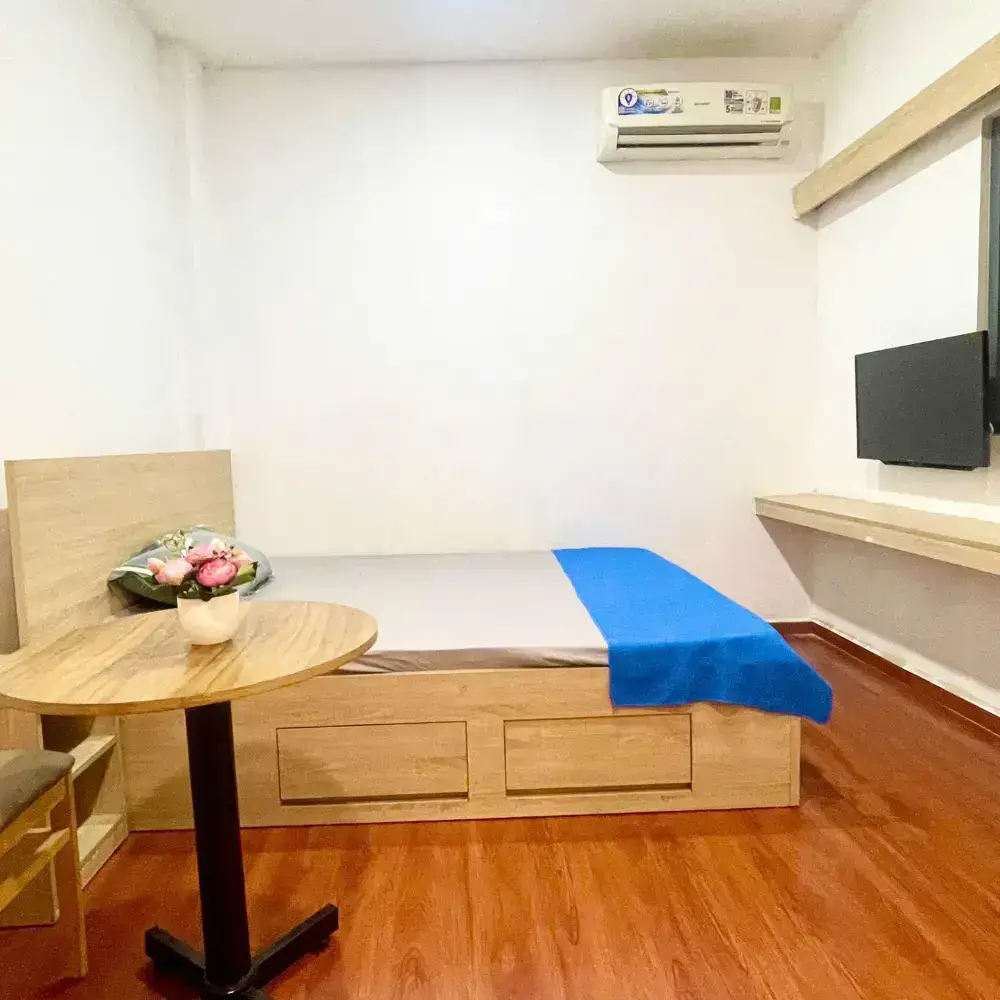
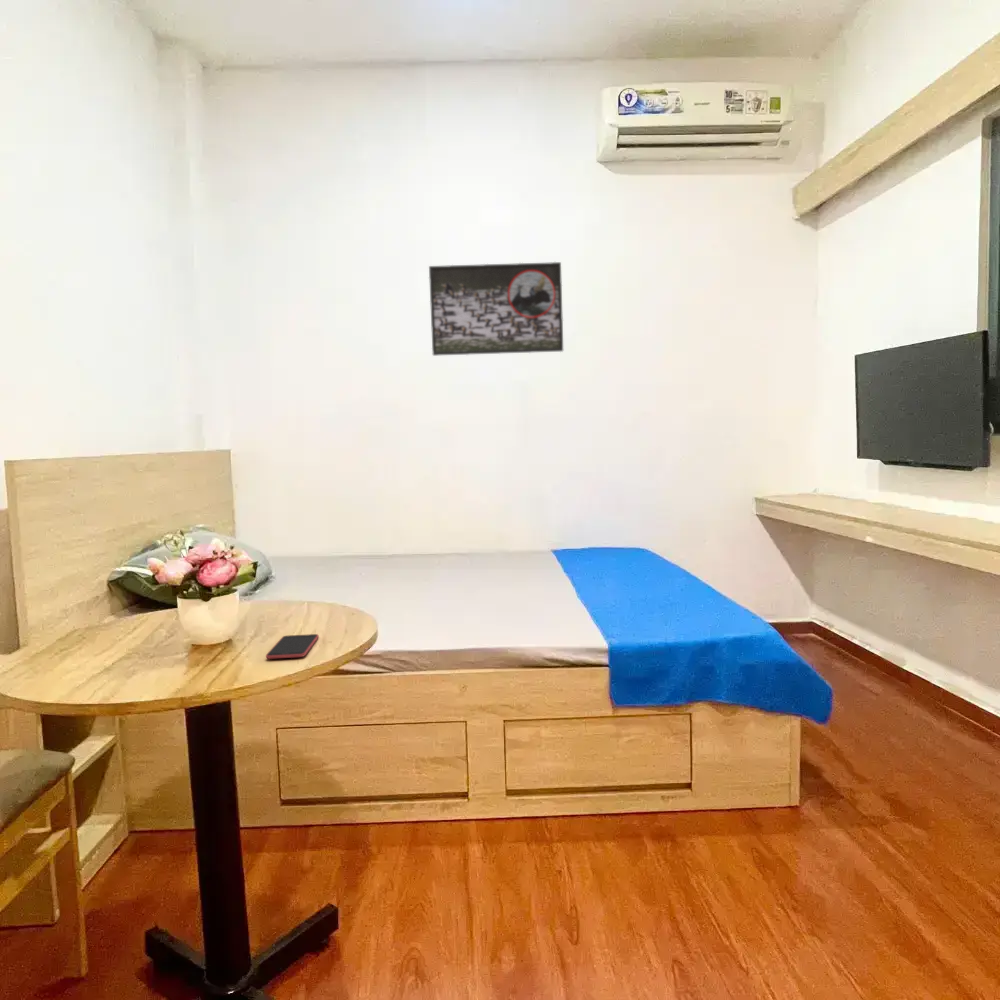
+ smartphone [265,633,320,660]
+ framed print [428,261,564,357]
